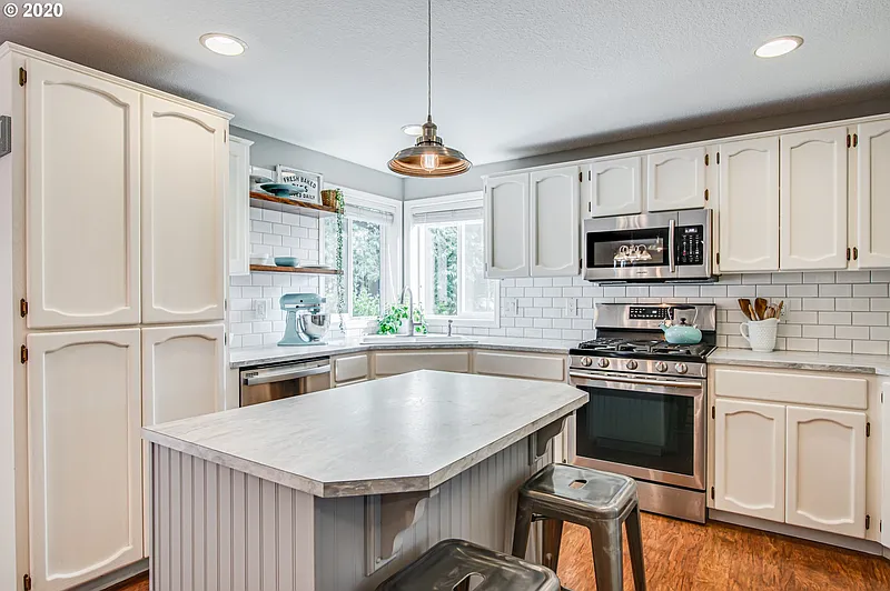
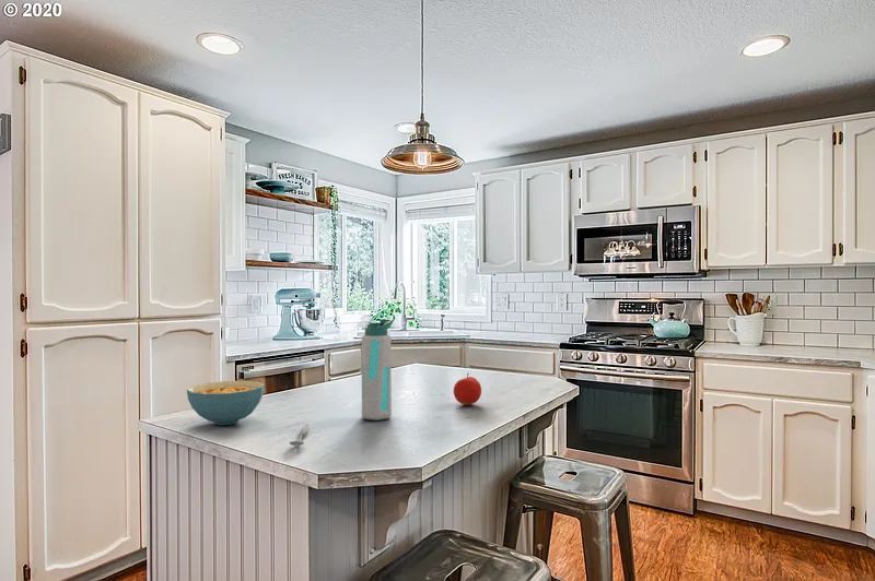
+ water bottle [361,318,395,422]
+ cereal bowl [186,380,266,426]
+ fruit [453,372,482,406]
+ spoon [289,424,310,447]
